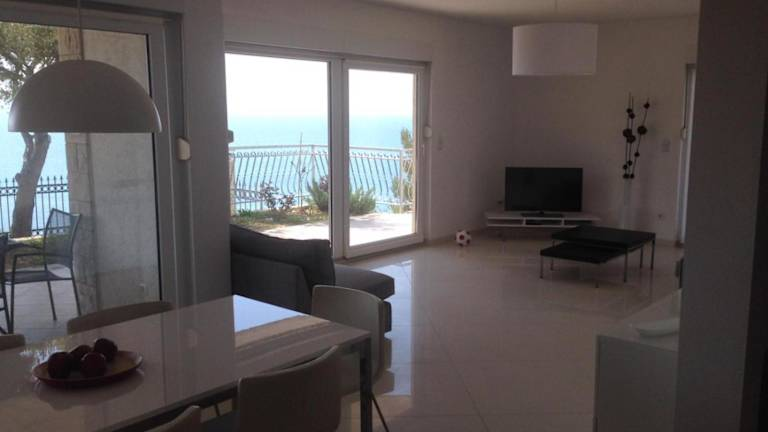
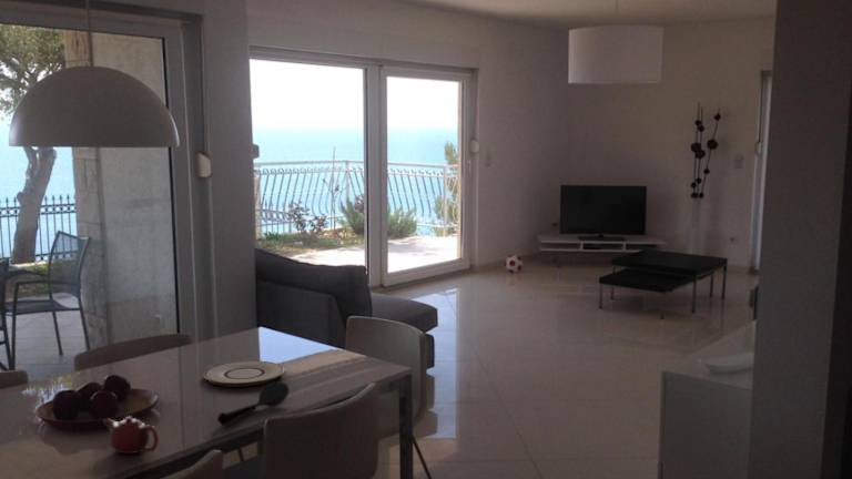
+ plate [203,359,285,388]
+ spoon [216,381,291,426]
+ teapot [102,415,160,455]
